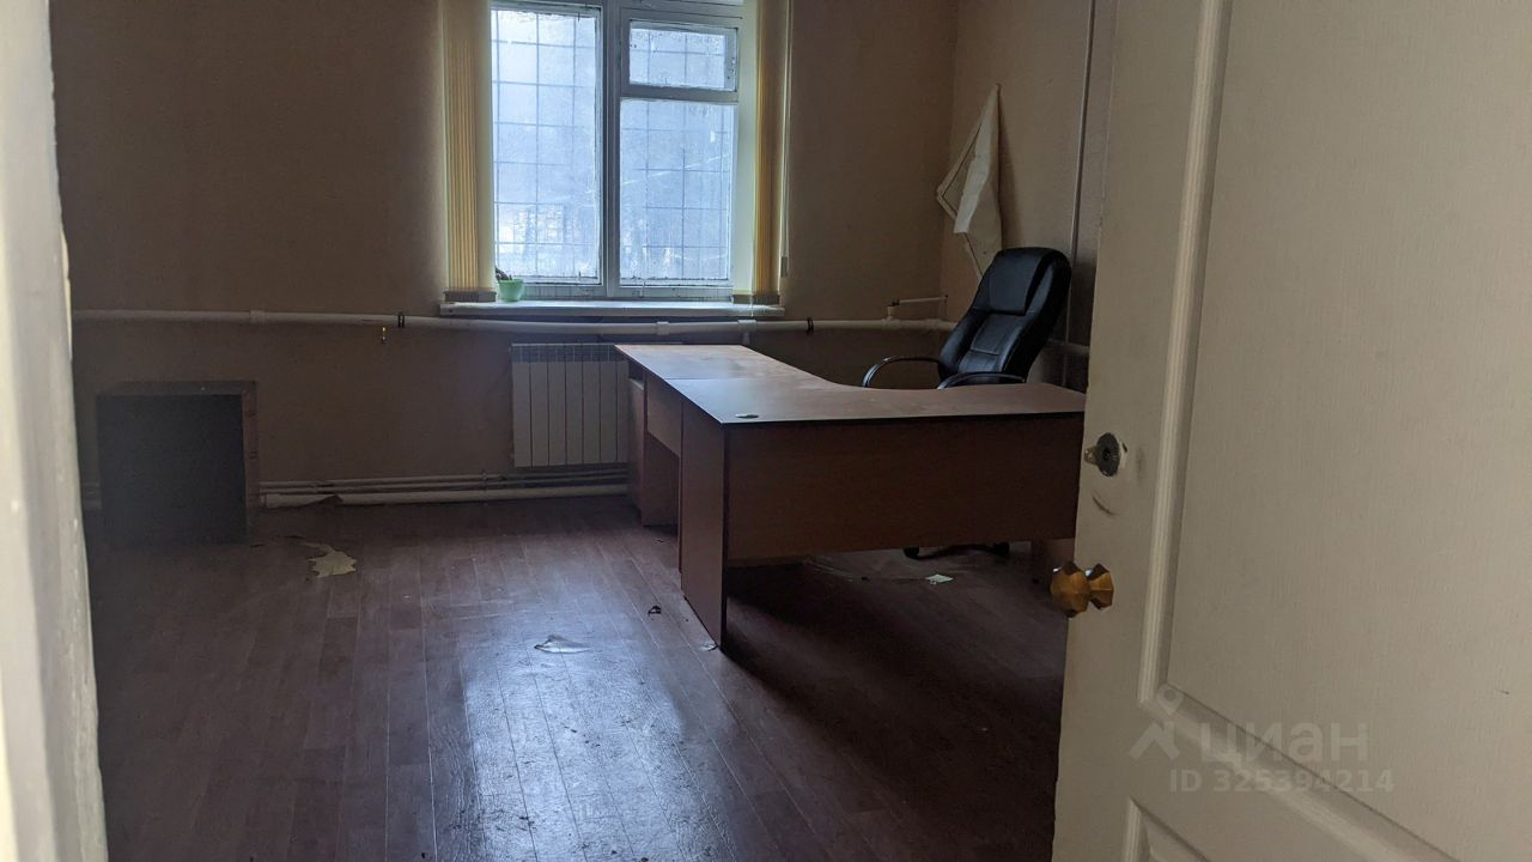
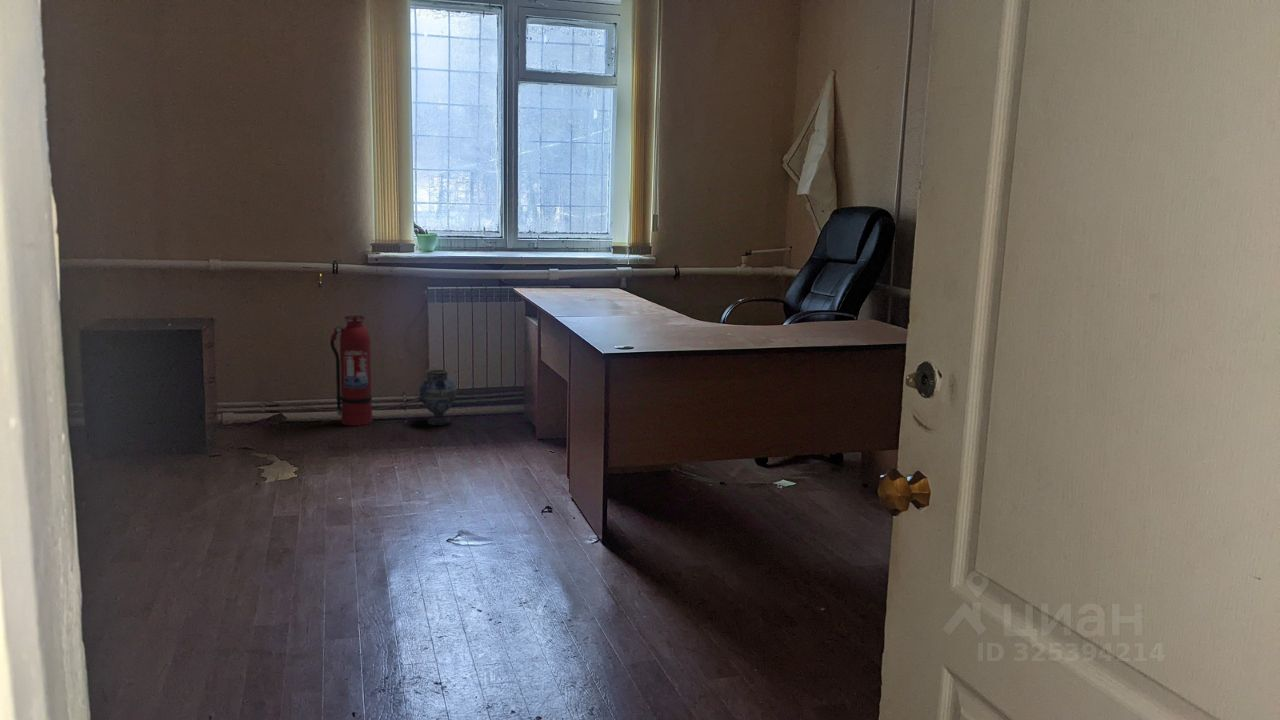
+ ceramic jug [419,368,458,426]
+ fire extinguisher [329,315,373,427]
